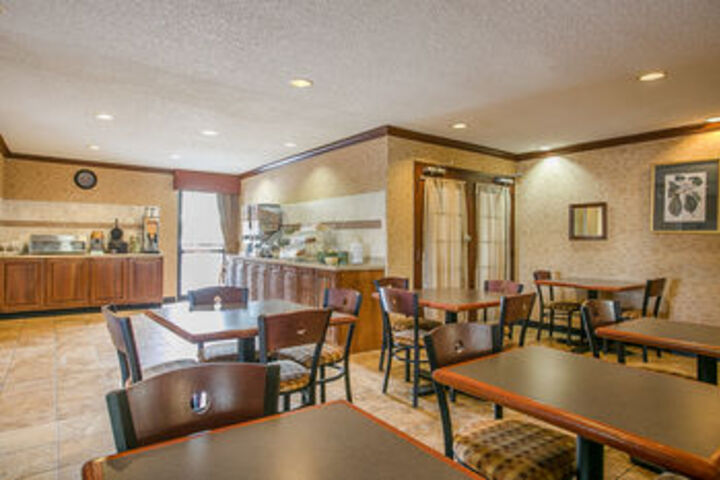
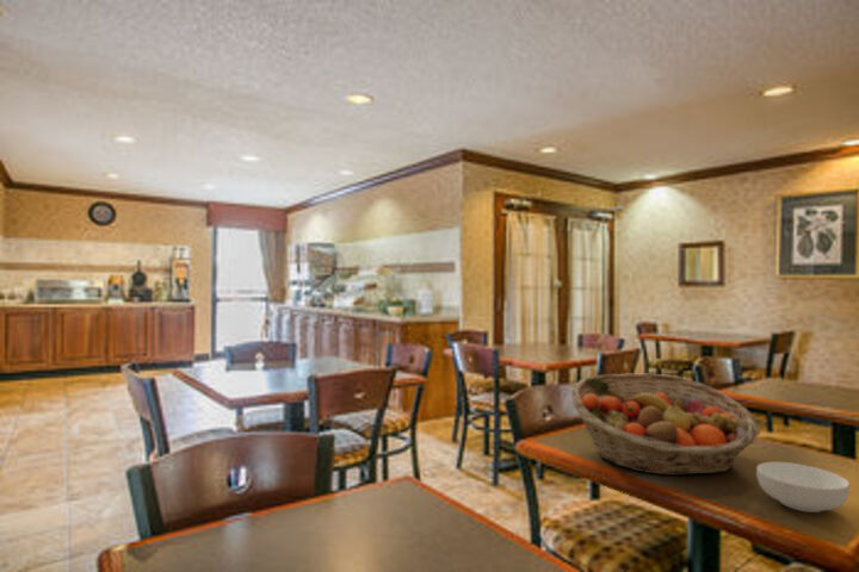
+ cereal bowl [755,461,851,514]
+ fruit basket [570,372,761,477]
